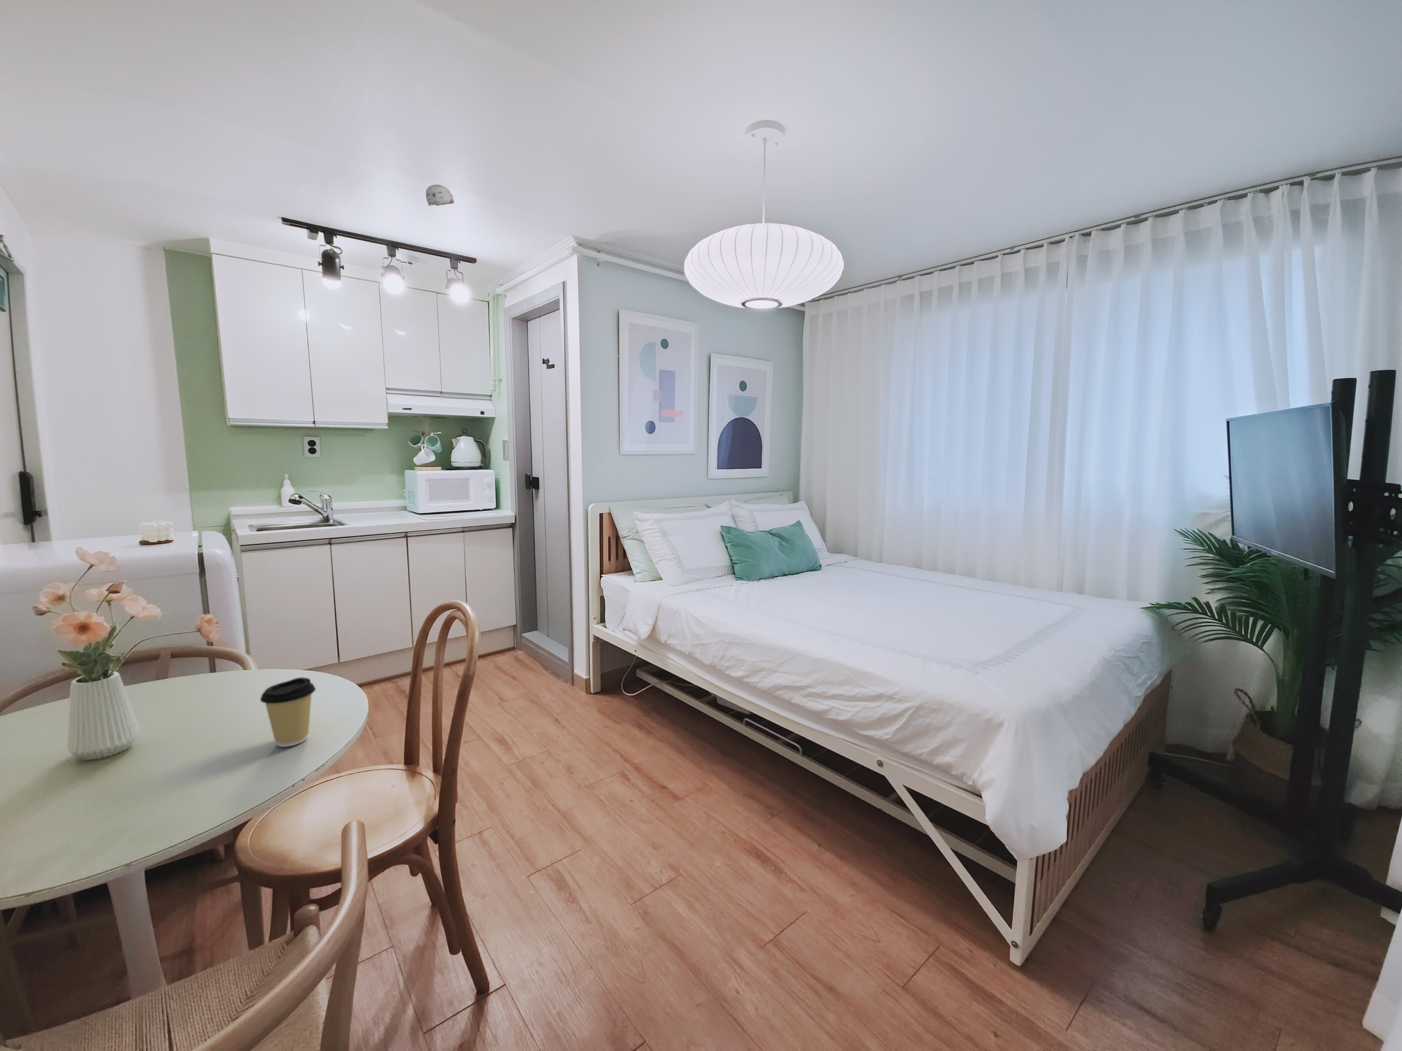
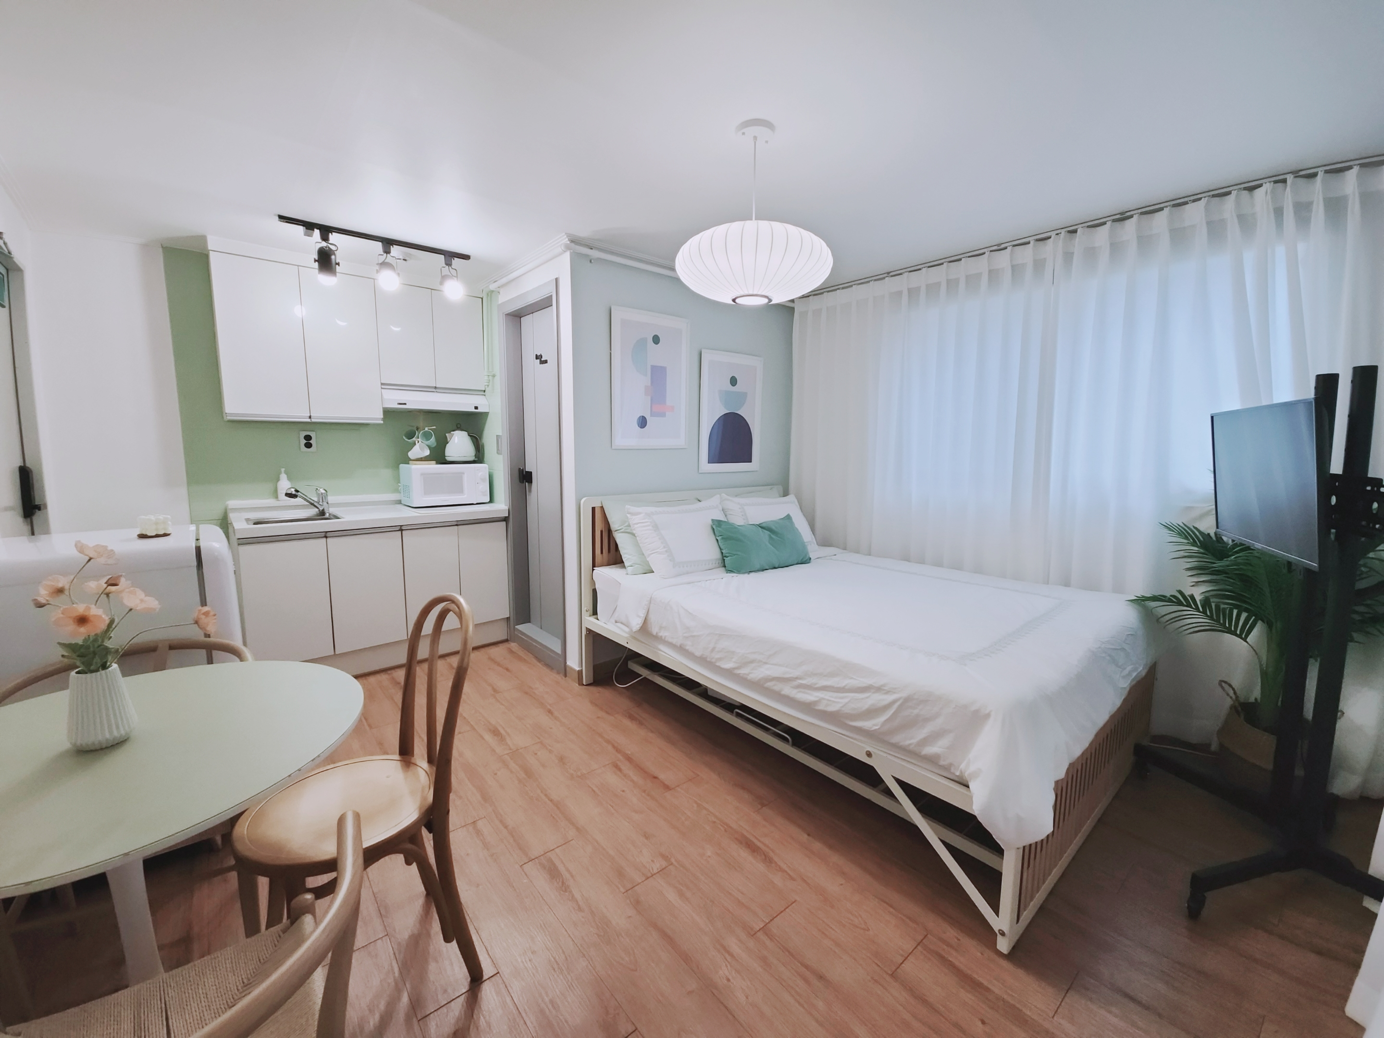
- smoke detector [425,184,455,206]
- coffee cup [259,677,316,747]
